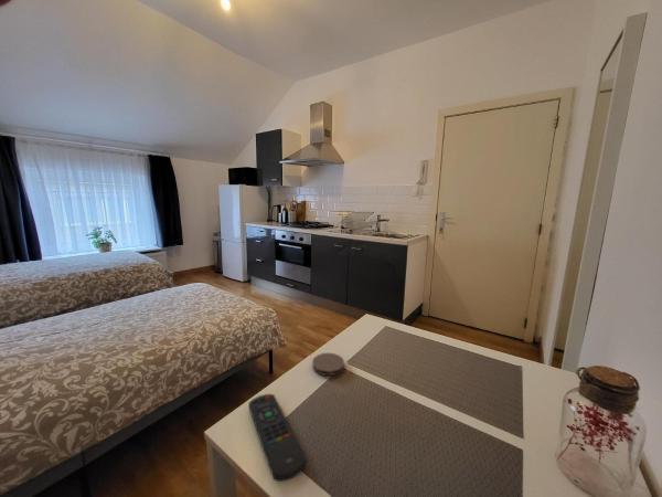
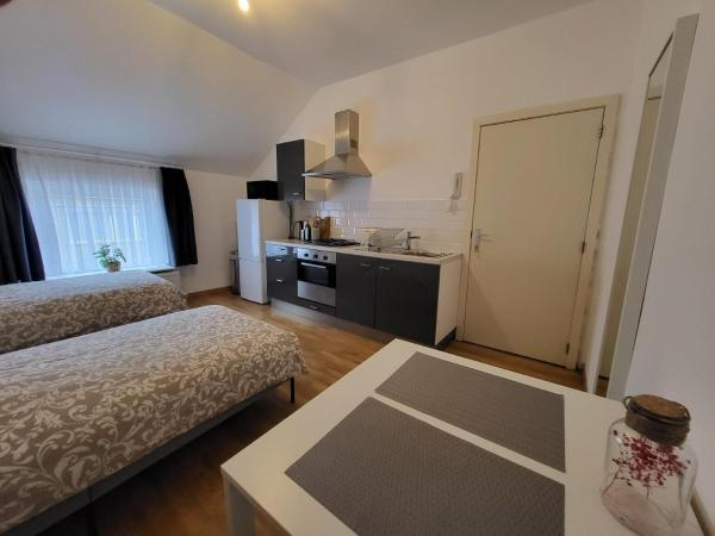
- coaster [311,352,345,377]
- remote control [247,393,308,483]
